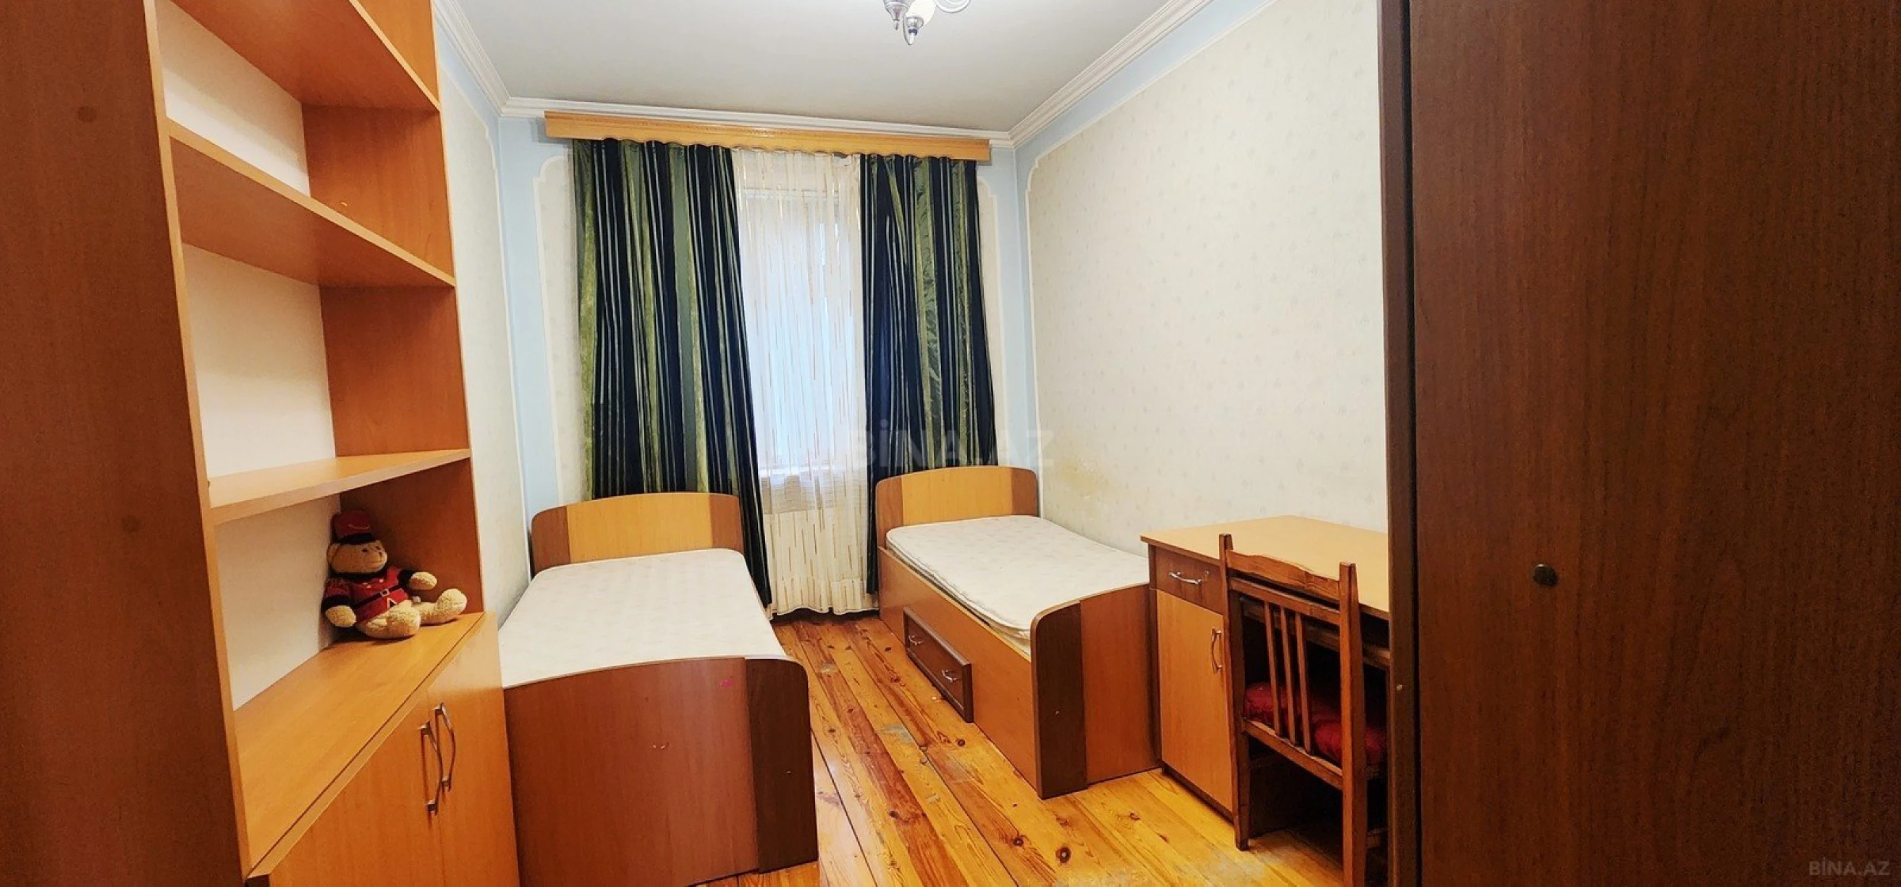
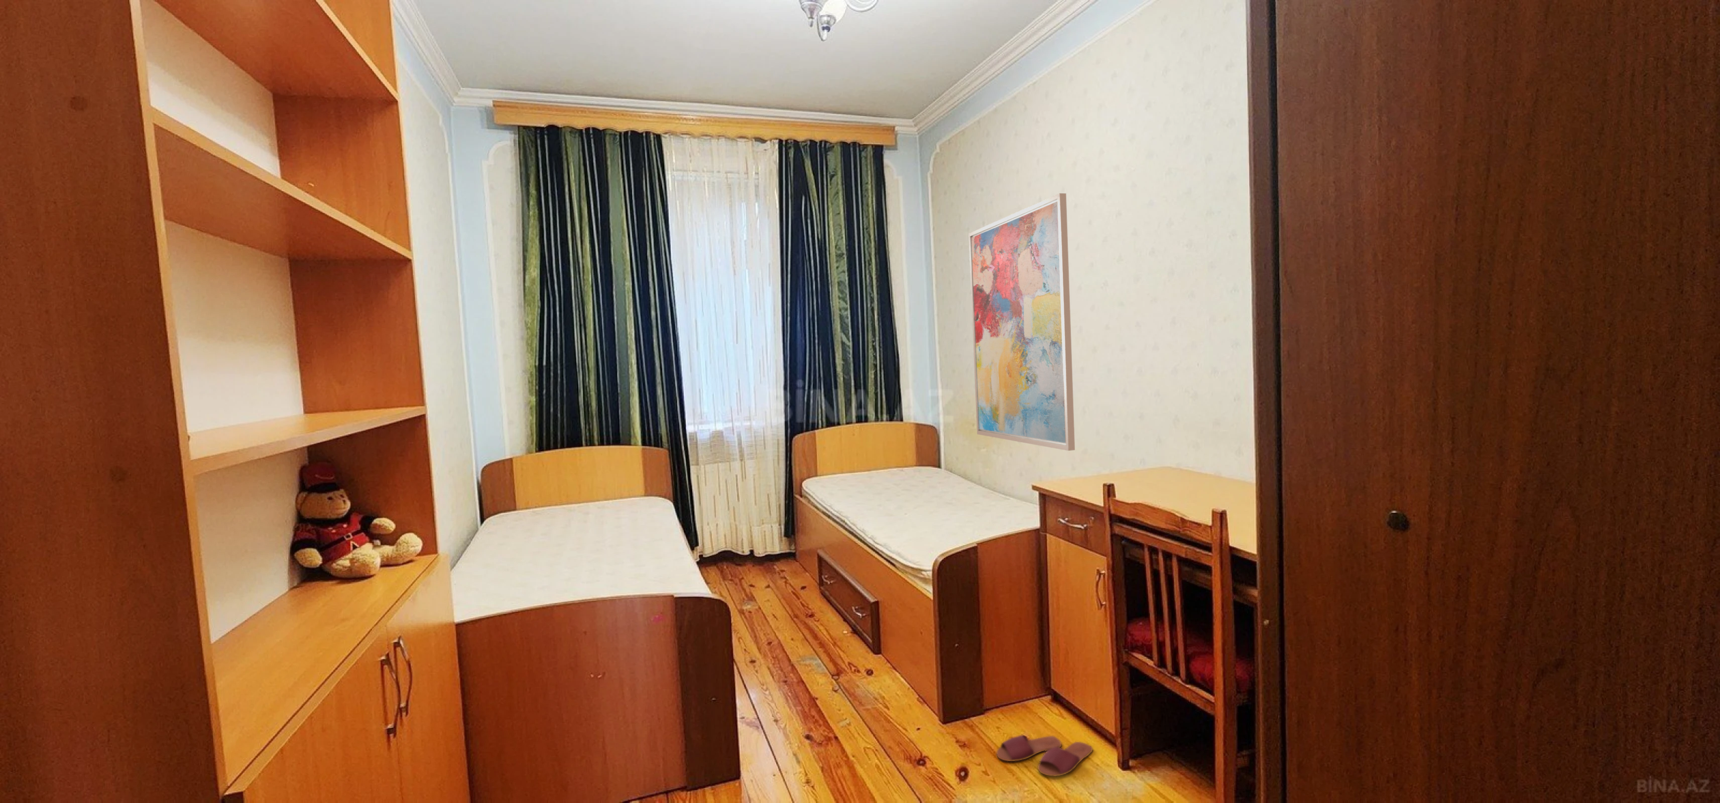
+ slippers [996,735,1093,777]
+ wall art [968,193,1075,451]
